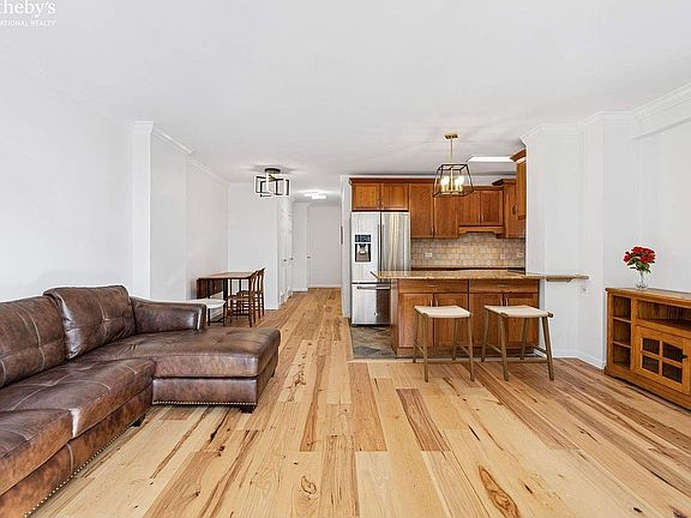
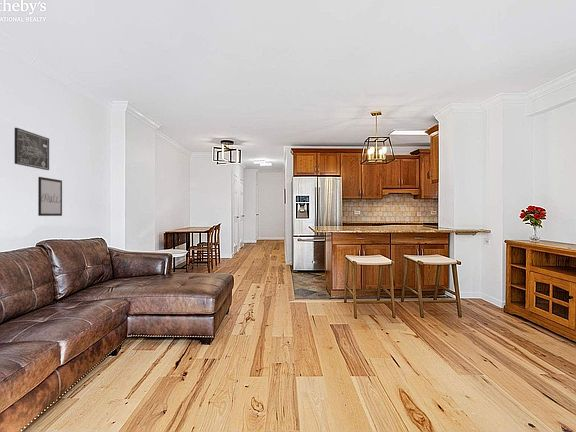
+ wall art [14,127,50,171]
+ wall art [37,176,63,217]
